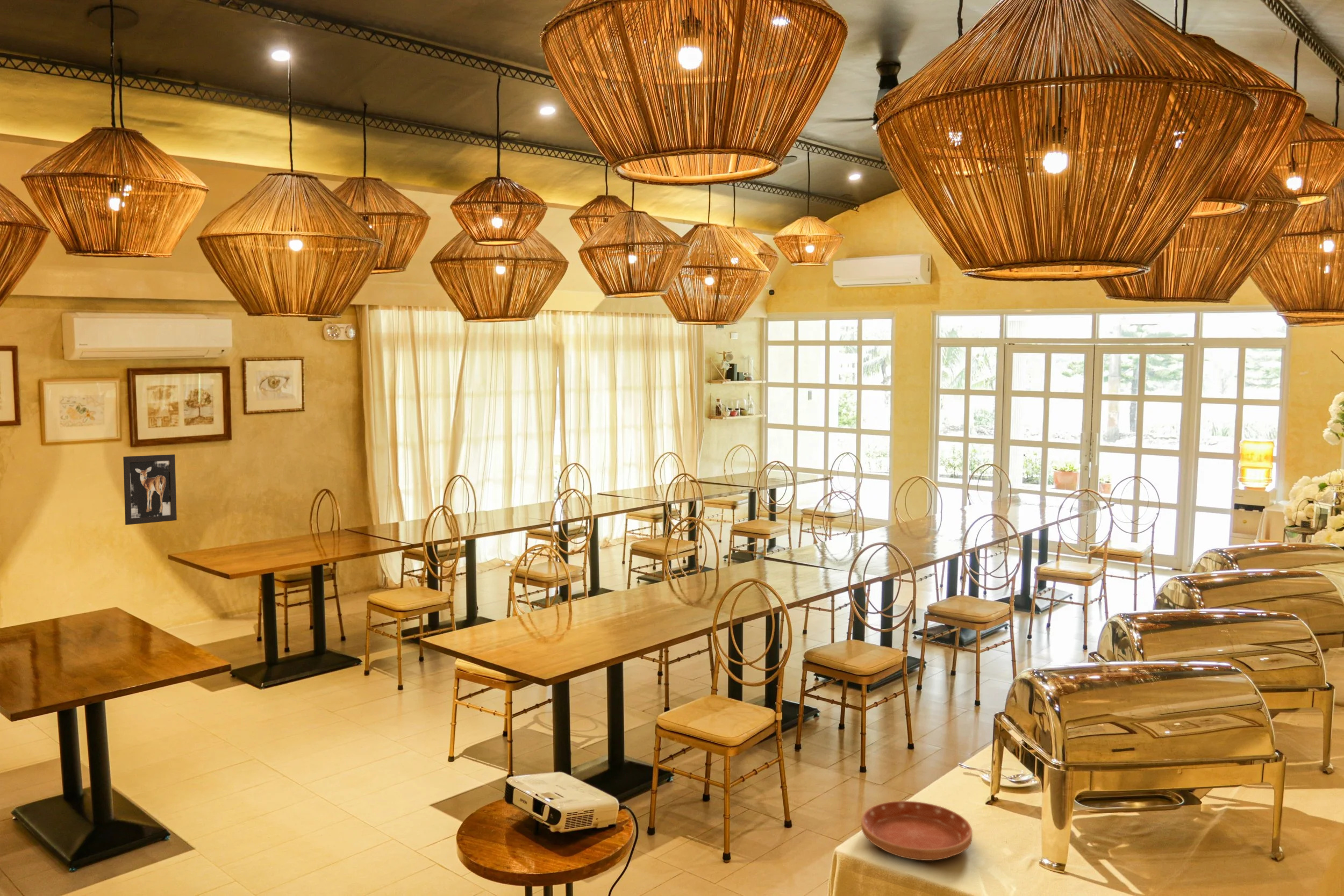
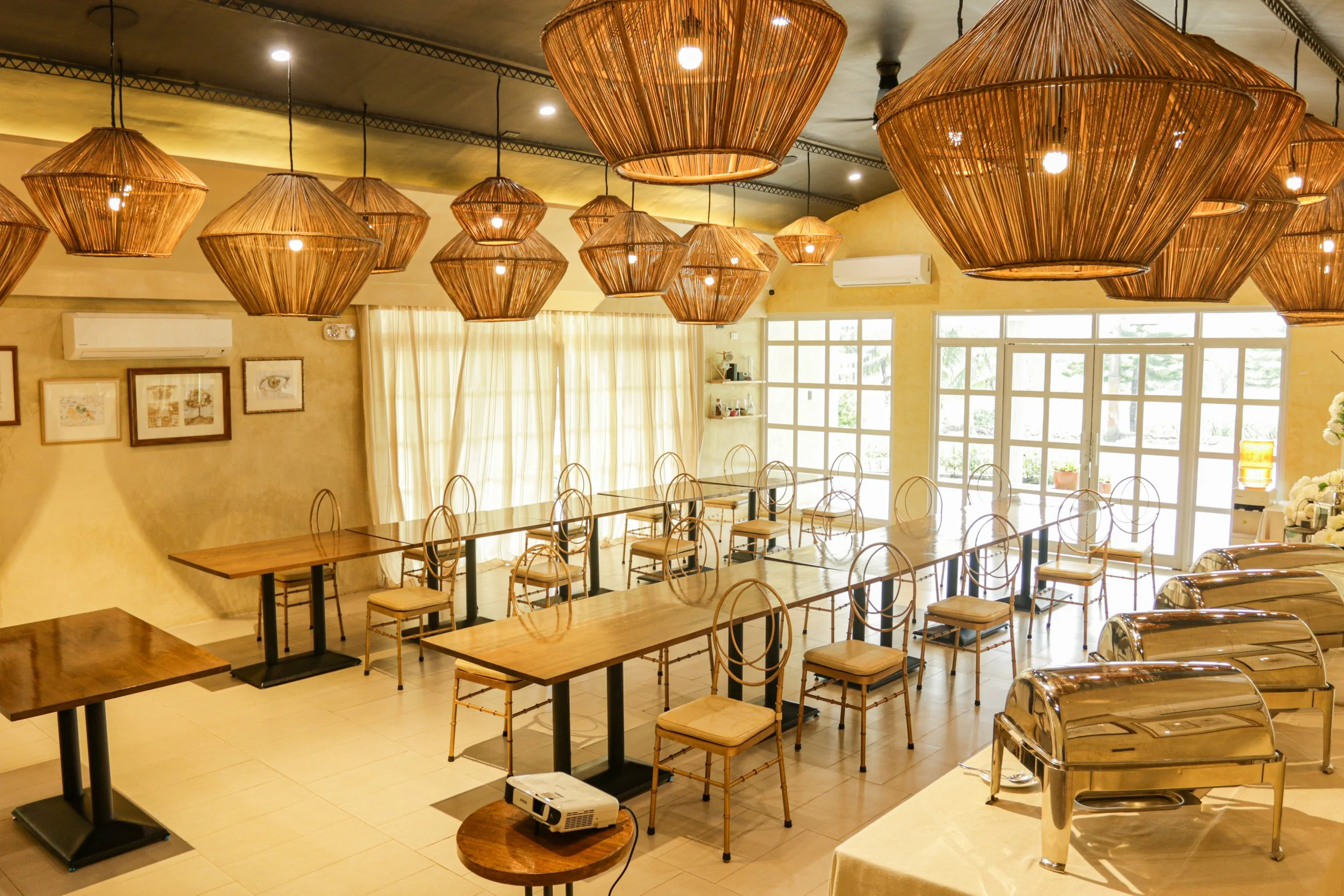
- saucer [861,800,973,861]
- wall art [123,454,177,526]
